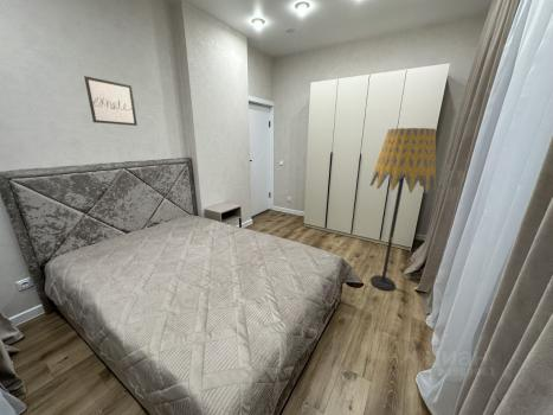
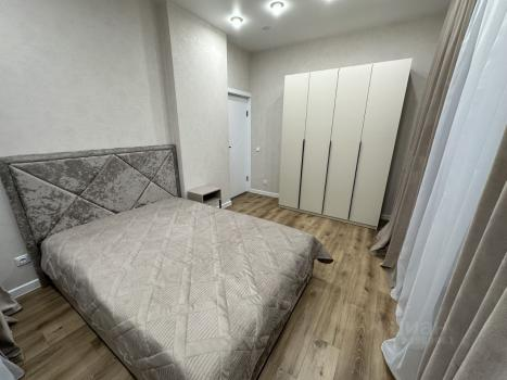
- floor lamp [368,127,437,292]
- wall art [83,75,139,127]
